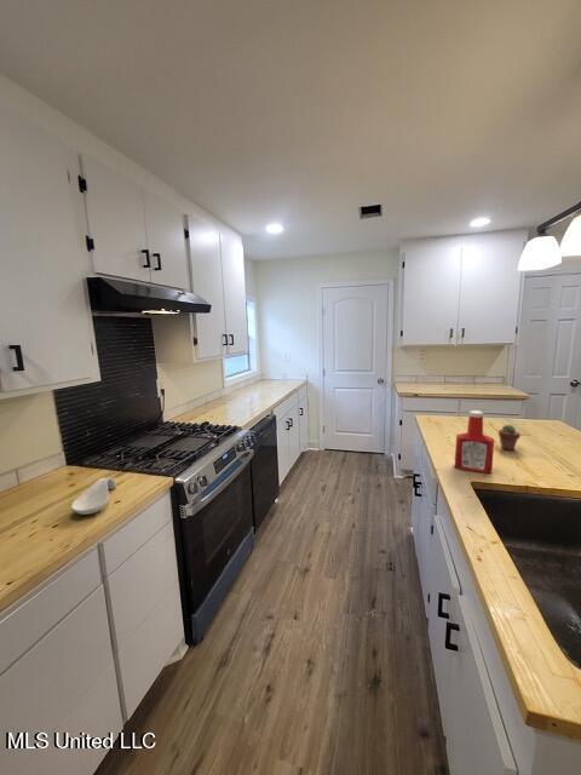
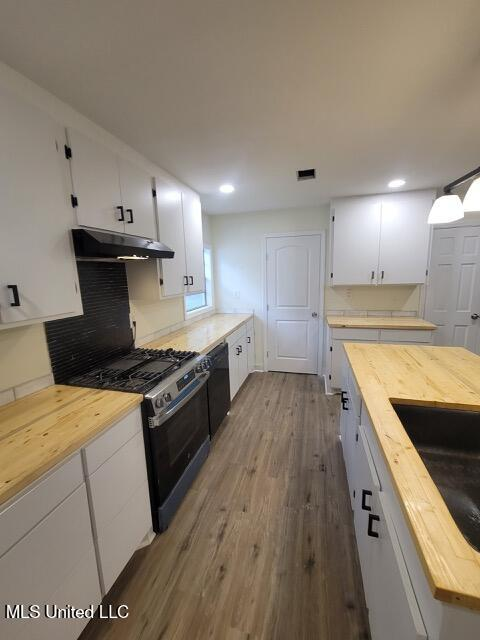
- spoon rest [70,476,119,516]
- potted succulent [497,424,522,452]
- soap bottle [454,409,495,475]
